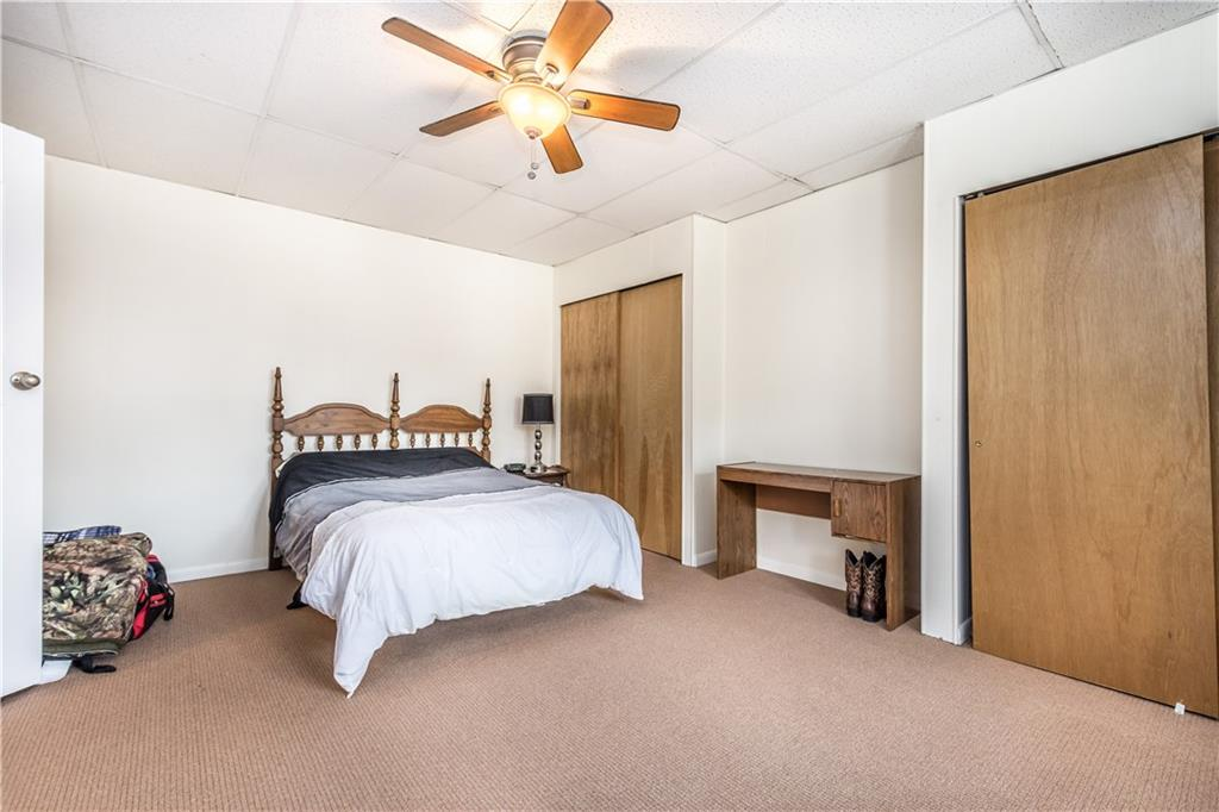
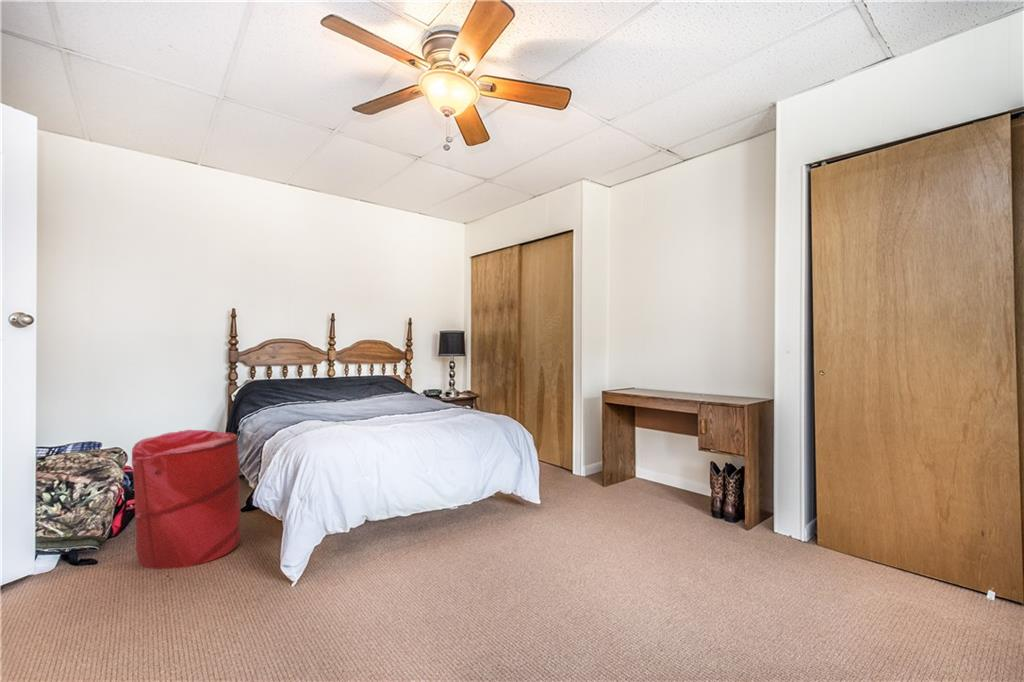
+ laundry hamper [131,429,241,570]
